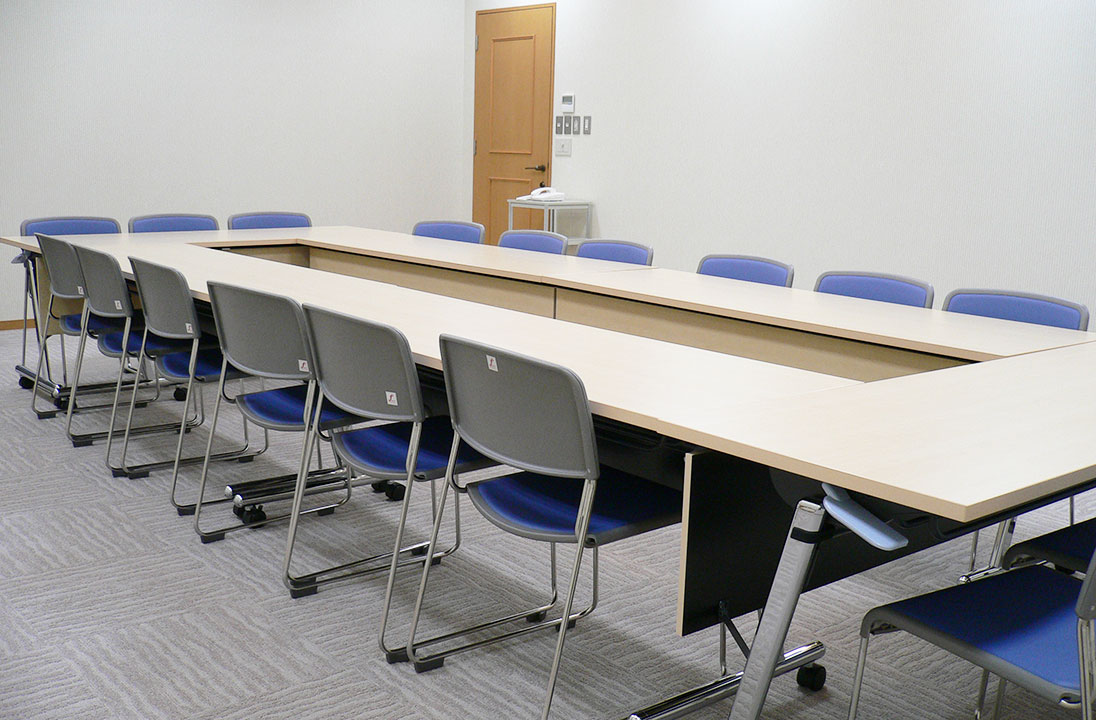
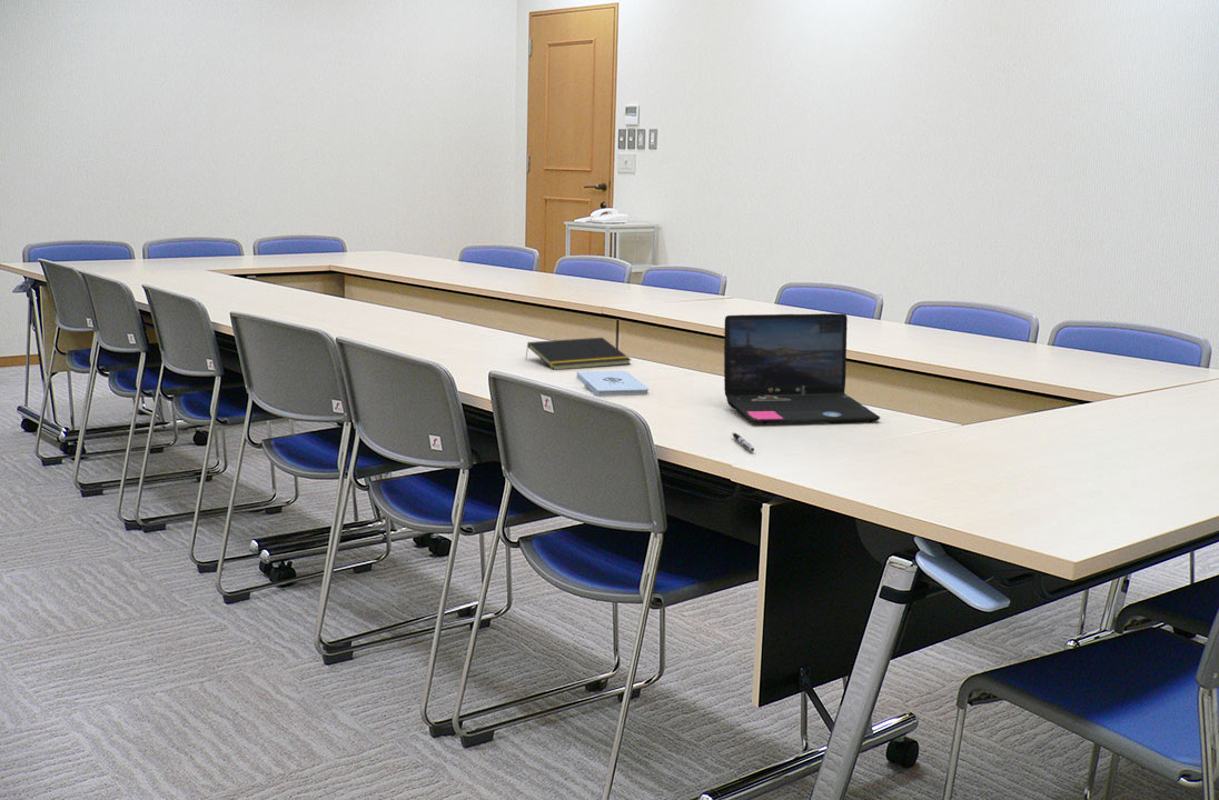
+ pen [731,431,755,452]
+ laptop [723,312,881,424]
+ notepad [524,337,633,371]
+ notepad [576,370,650,398]
